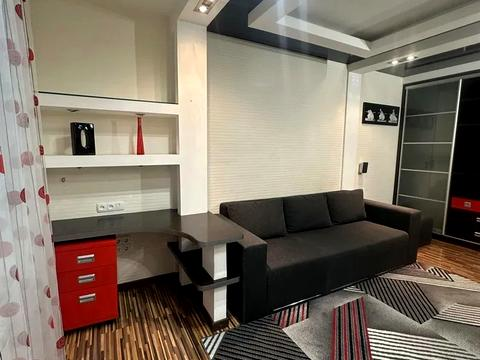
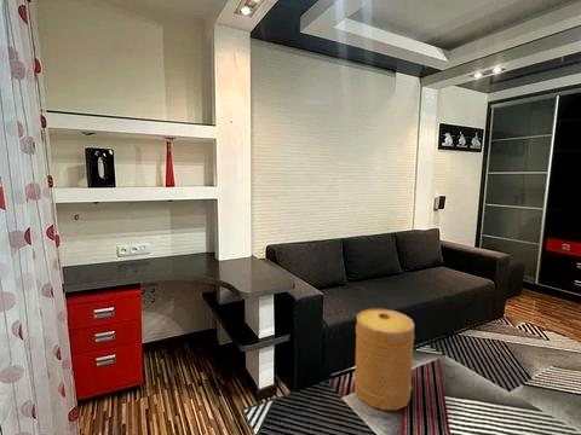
+ basket [353,308,416,411]
